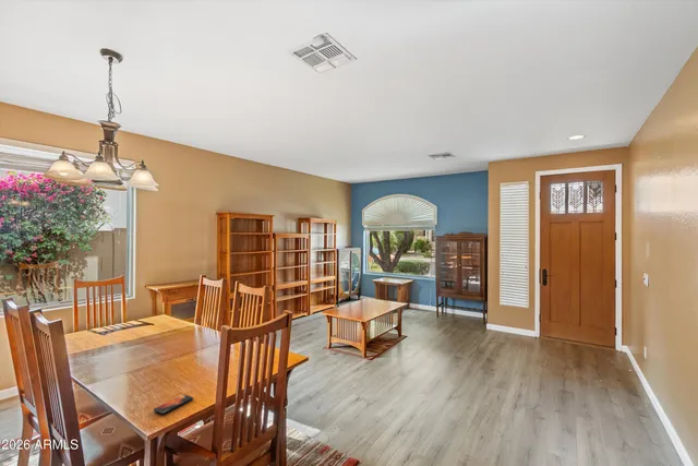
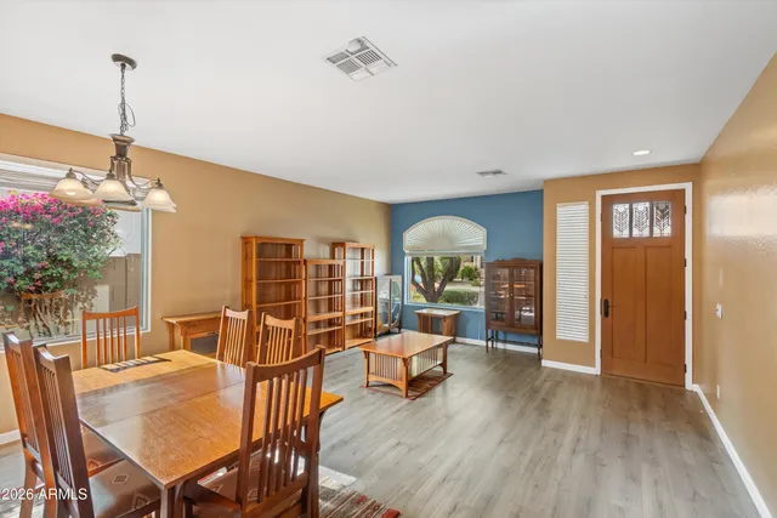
- smartphone [153,394,194,415]
